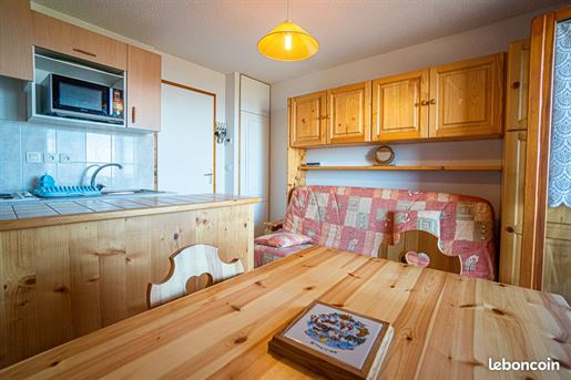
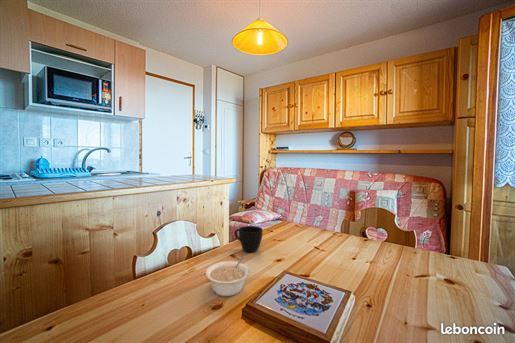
+ legume [205,255,250,297]
+ cup [234,225,264,253]
